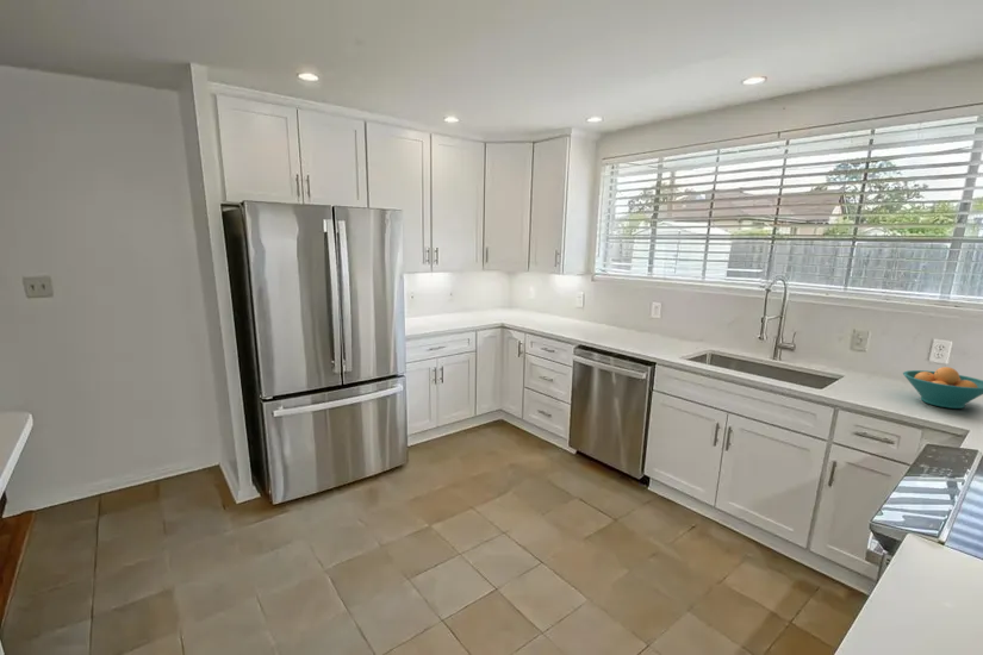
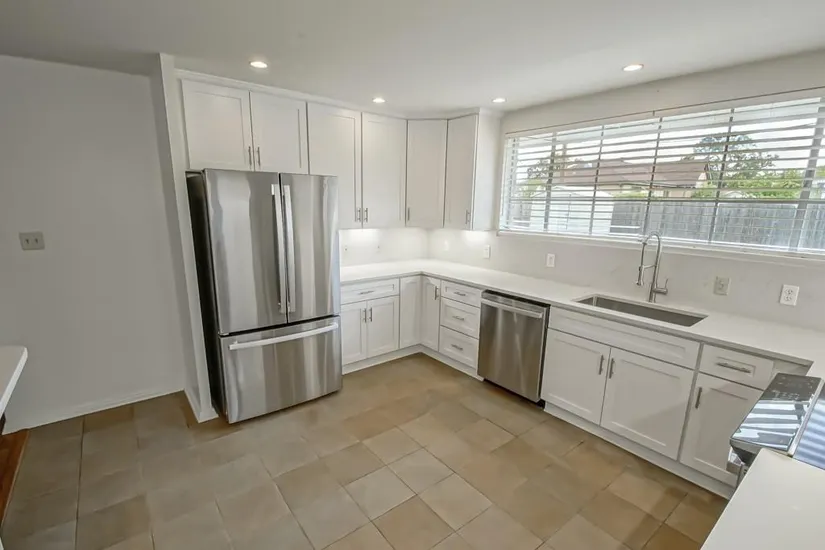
- fruit bowl [902,366,983,410]
